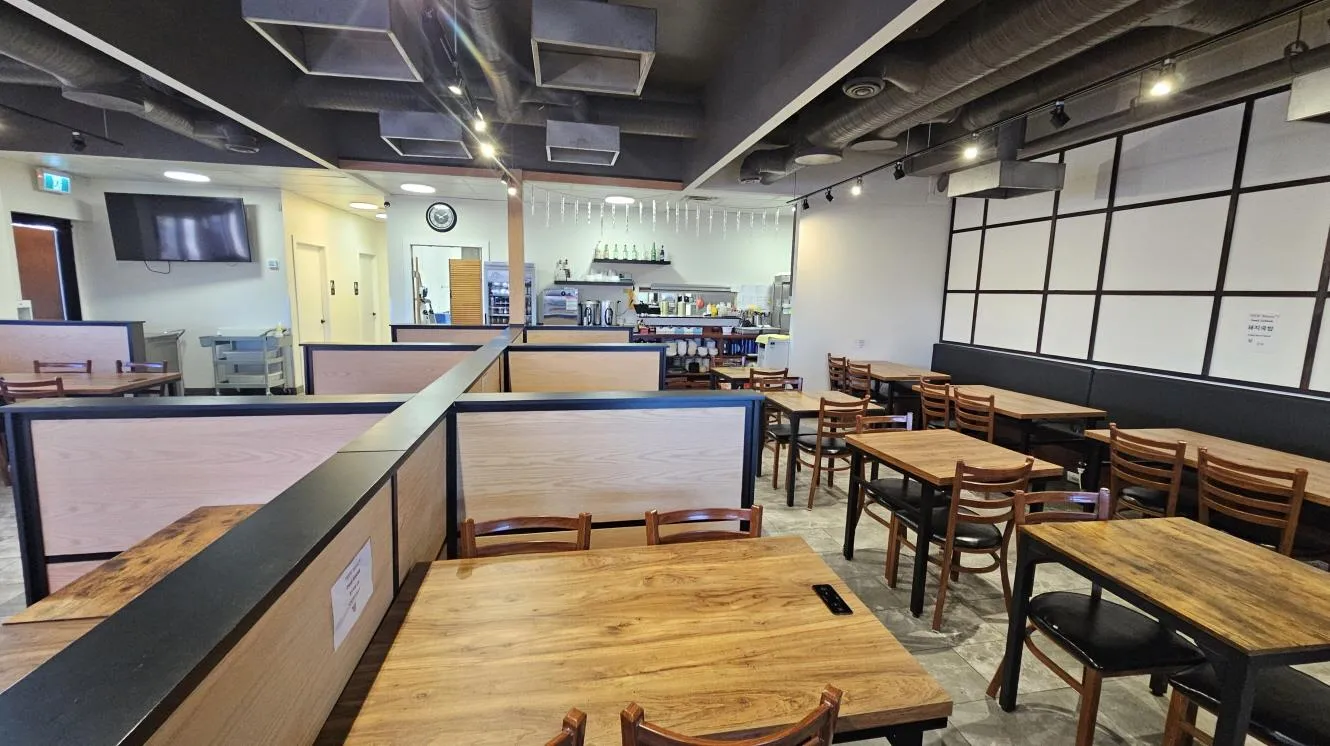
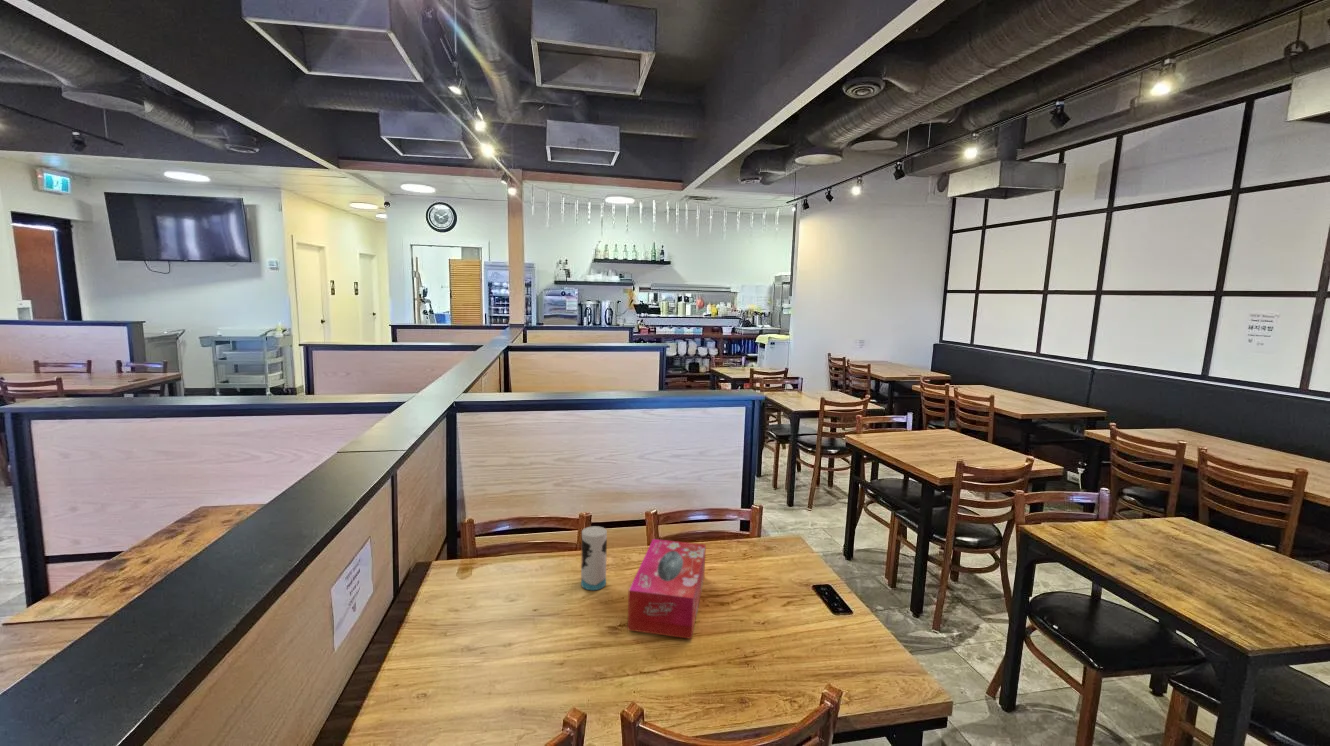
+ cup [580,525,608,591]
+ tissue box [627,538,707,640]
